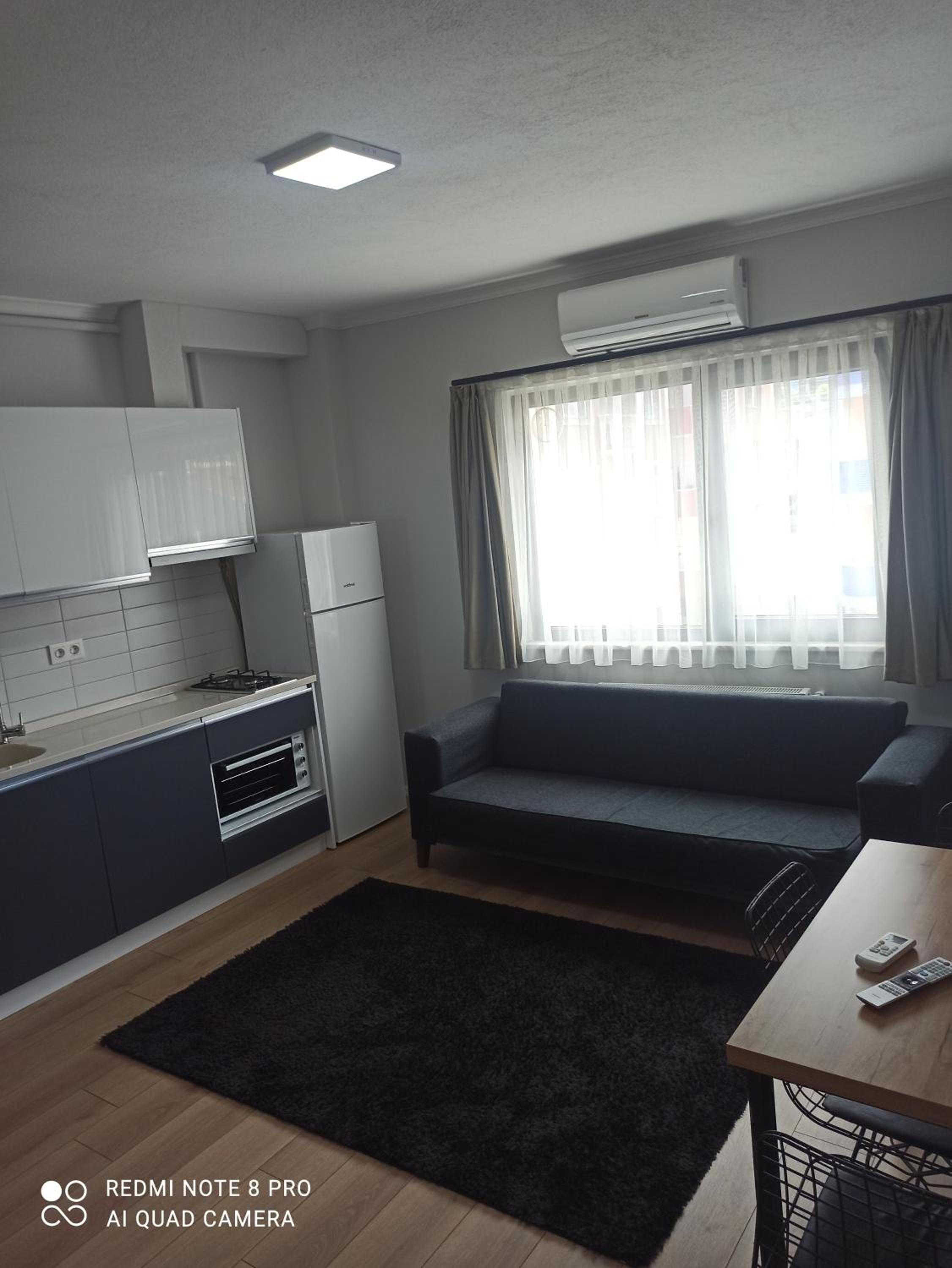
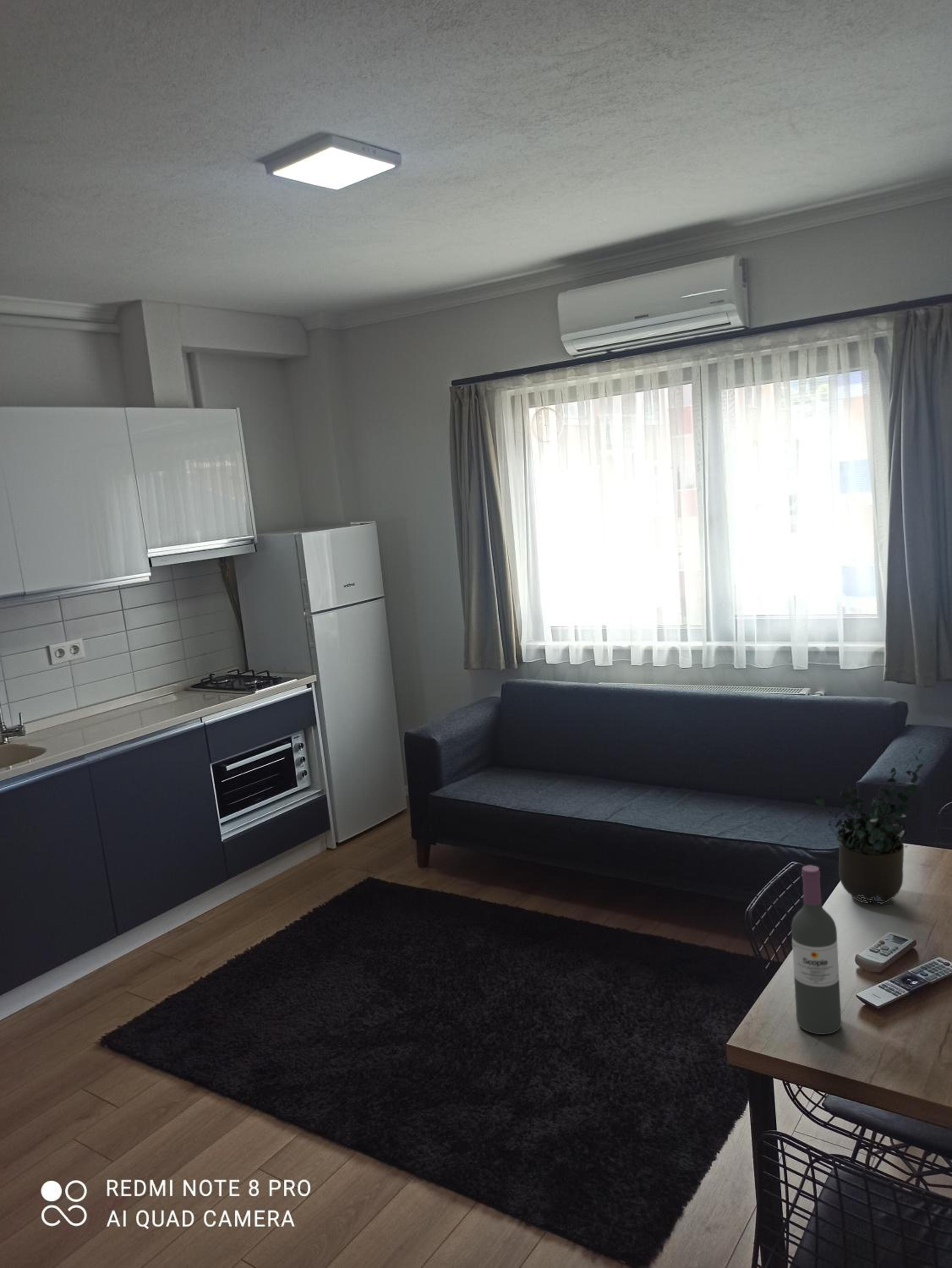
+ wine bottle [791,865,842,1035]
+ potted plant [814,747,924,905]
